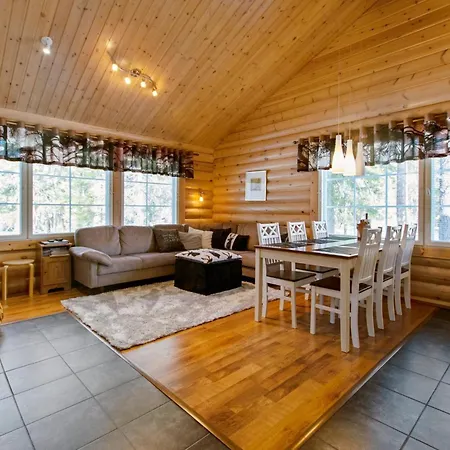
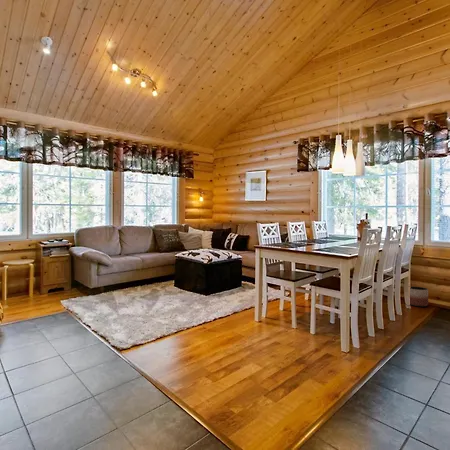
+ planter [409,285,429,307]
